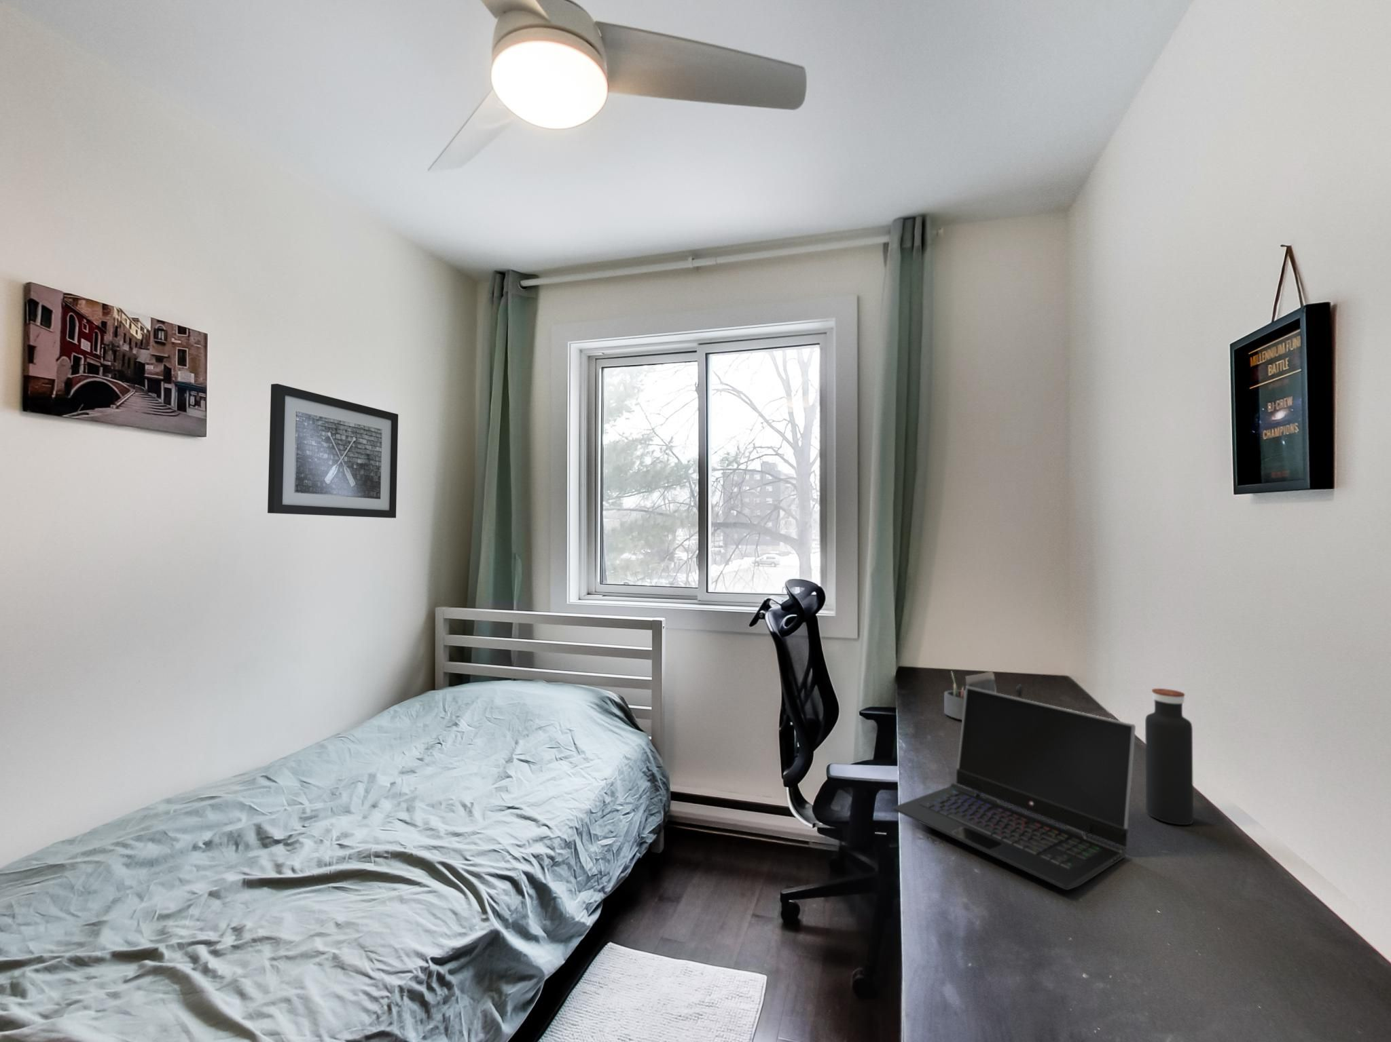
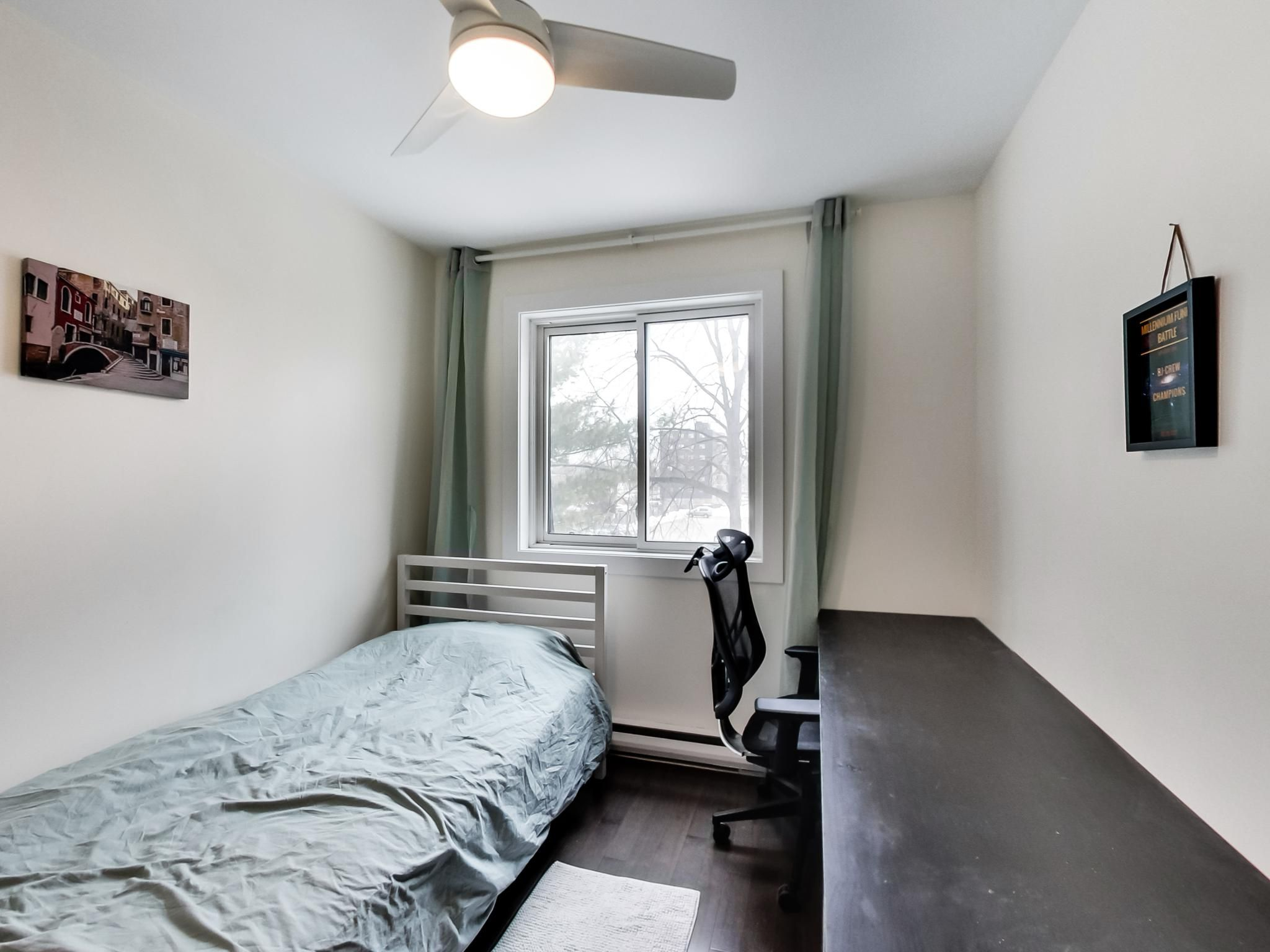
- laptop computer [893,686,1136,891]
- wall art [267,383,399,519]
- water bottle [1145,687,1194,825]
- desk organizer [943,669,1024,720]
